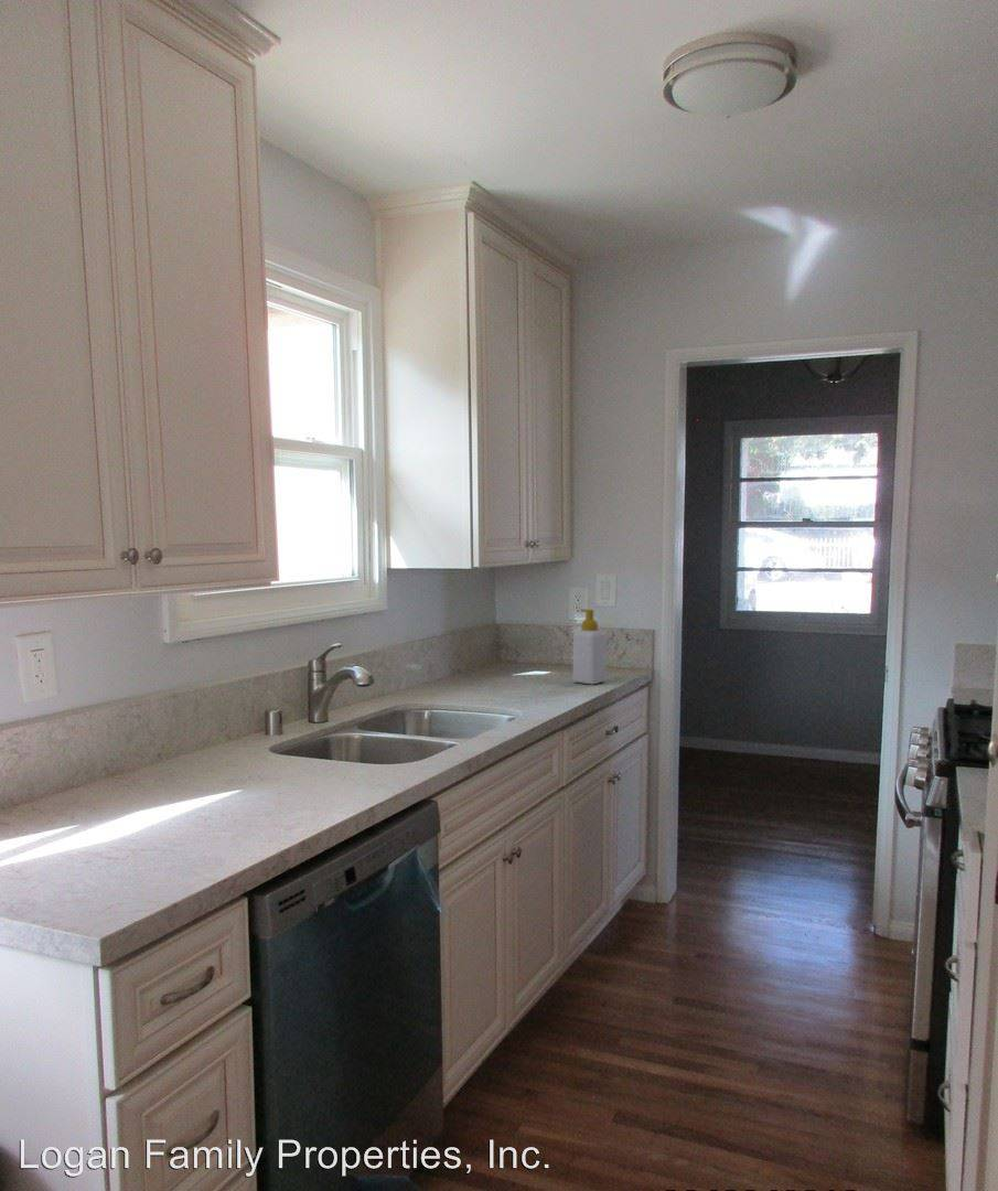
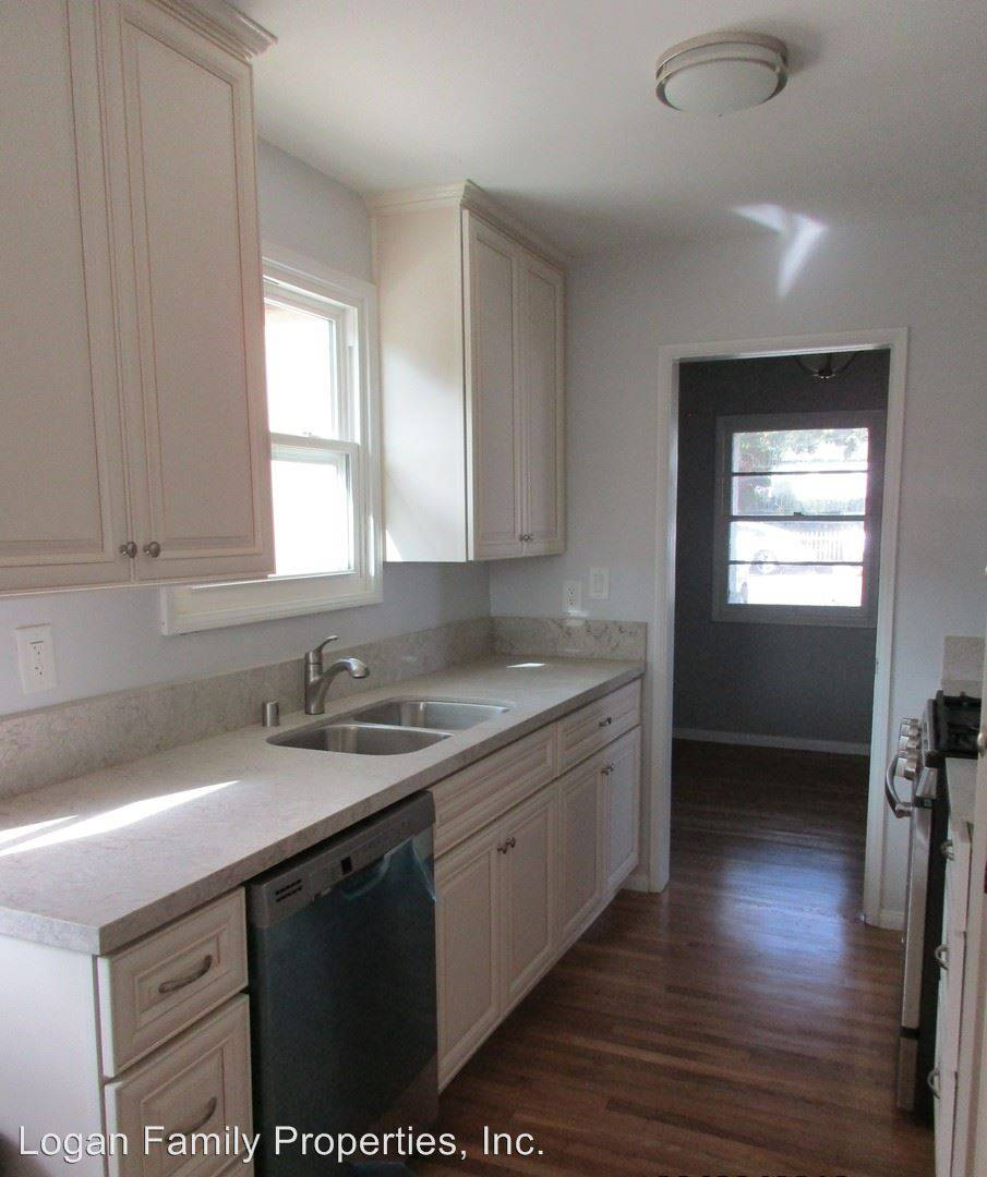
- soap bottle [572,608,608,686]
